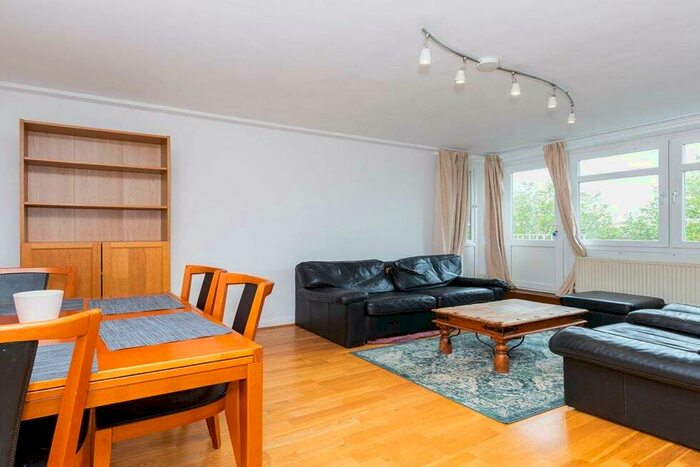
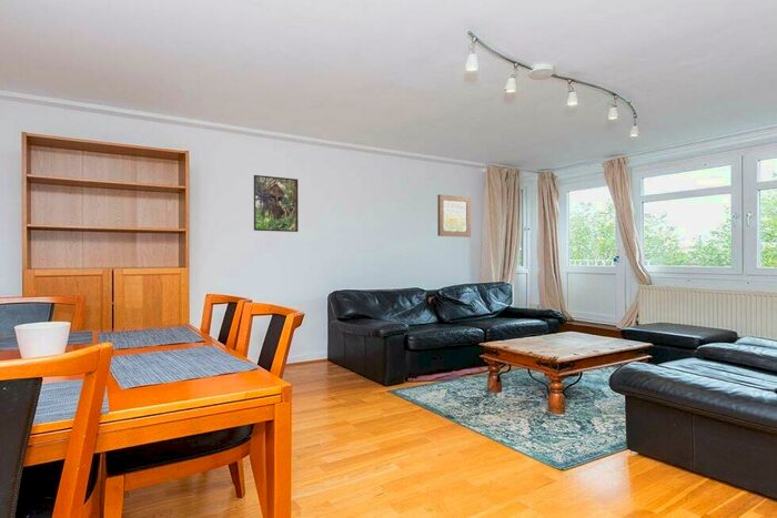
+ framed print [253,174,300,233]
+ wall art [436,193,472,238]
